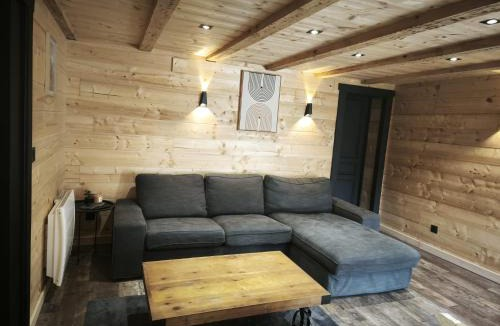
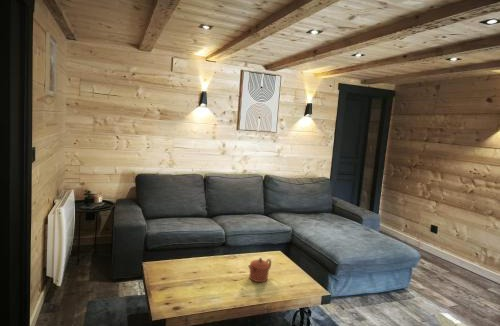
+ teapot [247,257,272,283]
